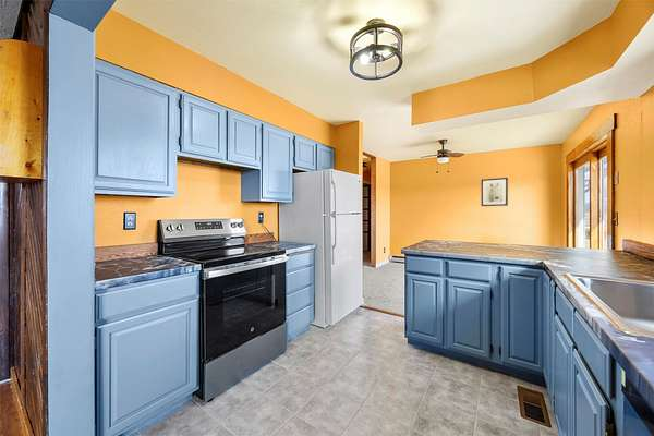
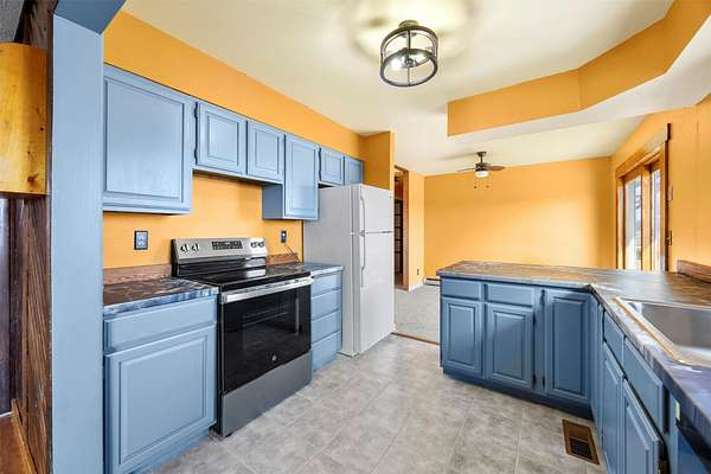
- wall art [481,177,509,207]
